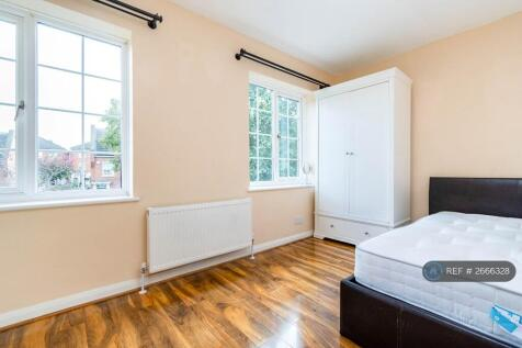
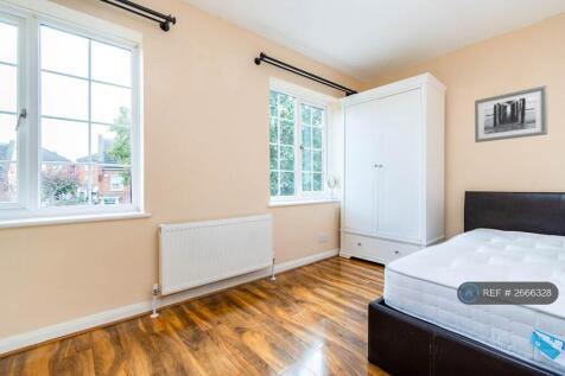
+ wall art [474,84,548,144]
